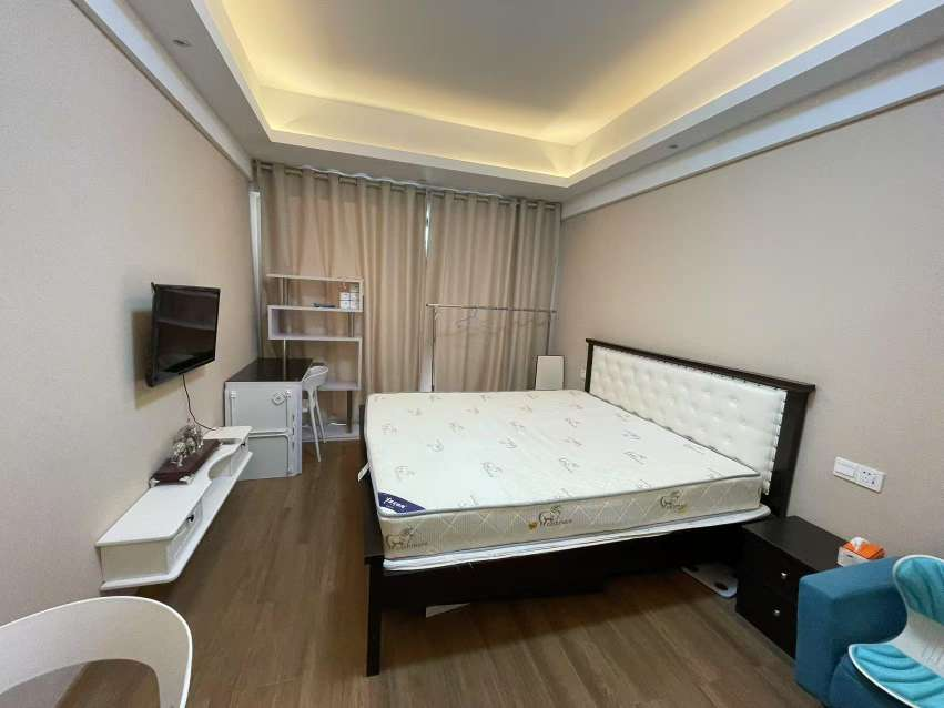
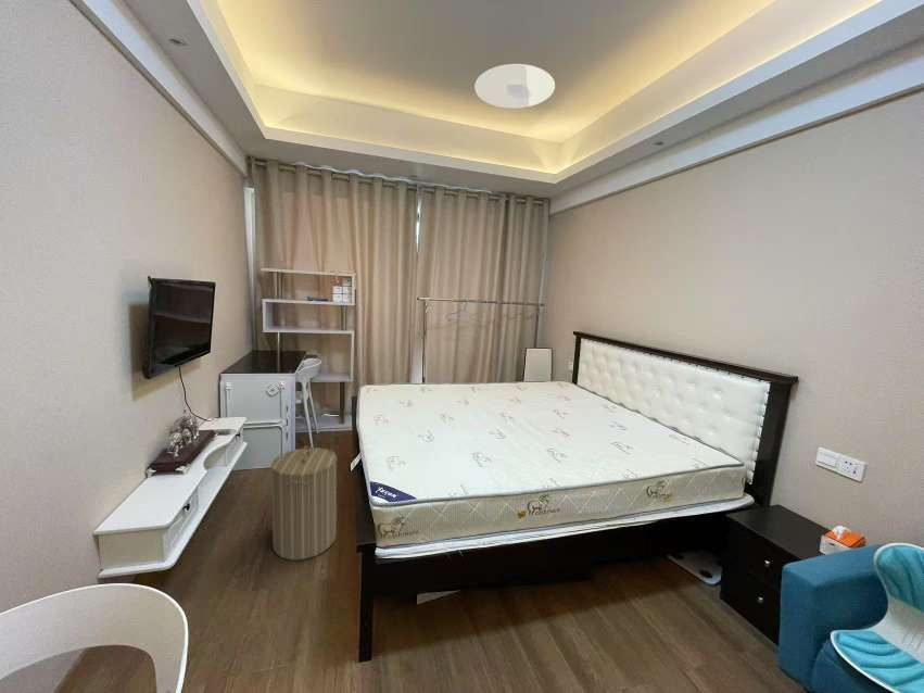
+ laundry hamper [269,444,338,562]
+ ceiling light [473,63,556,110]
